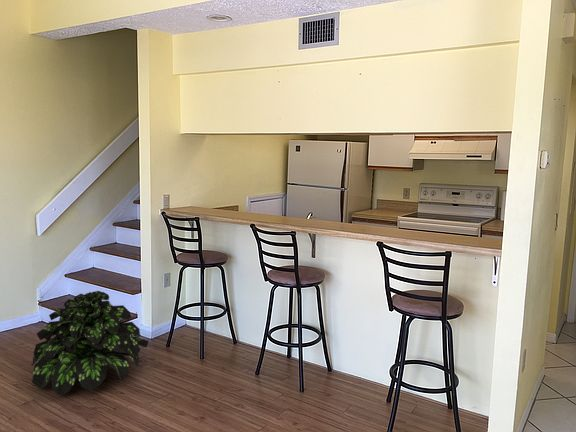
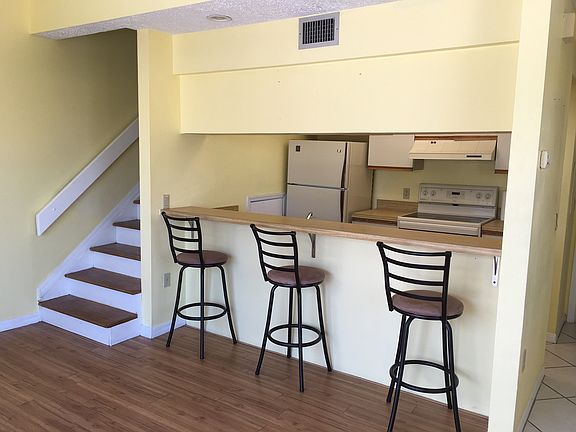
- potted plant [30,290,150,396]
